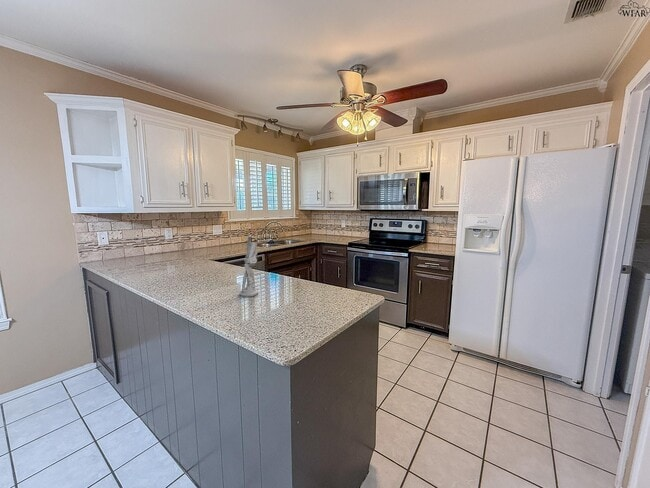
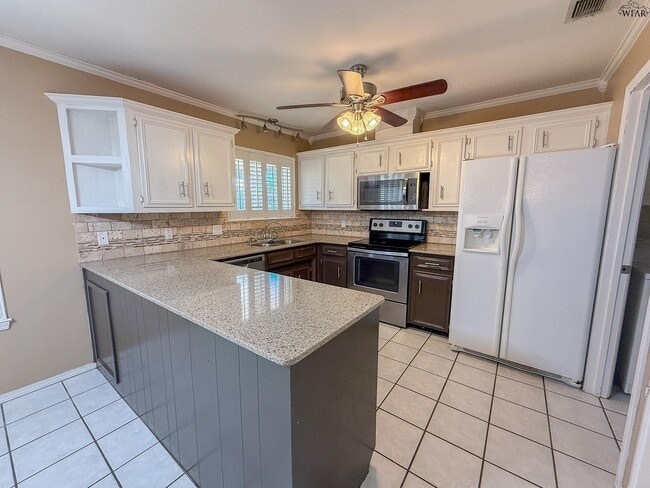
- utensil holder [238,234,259,298]
